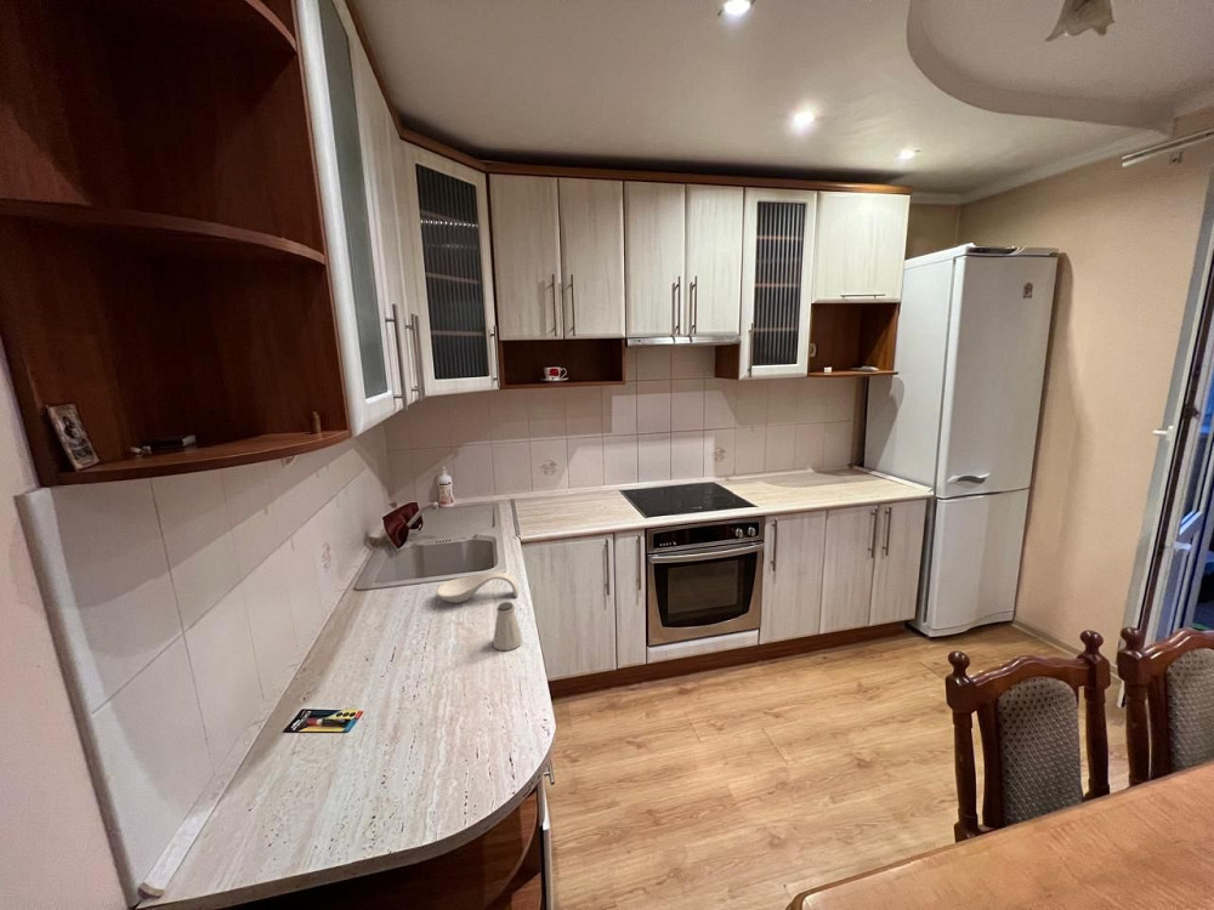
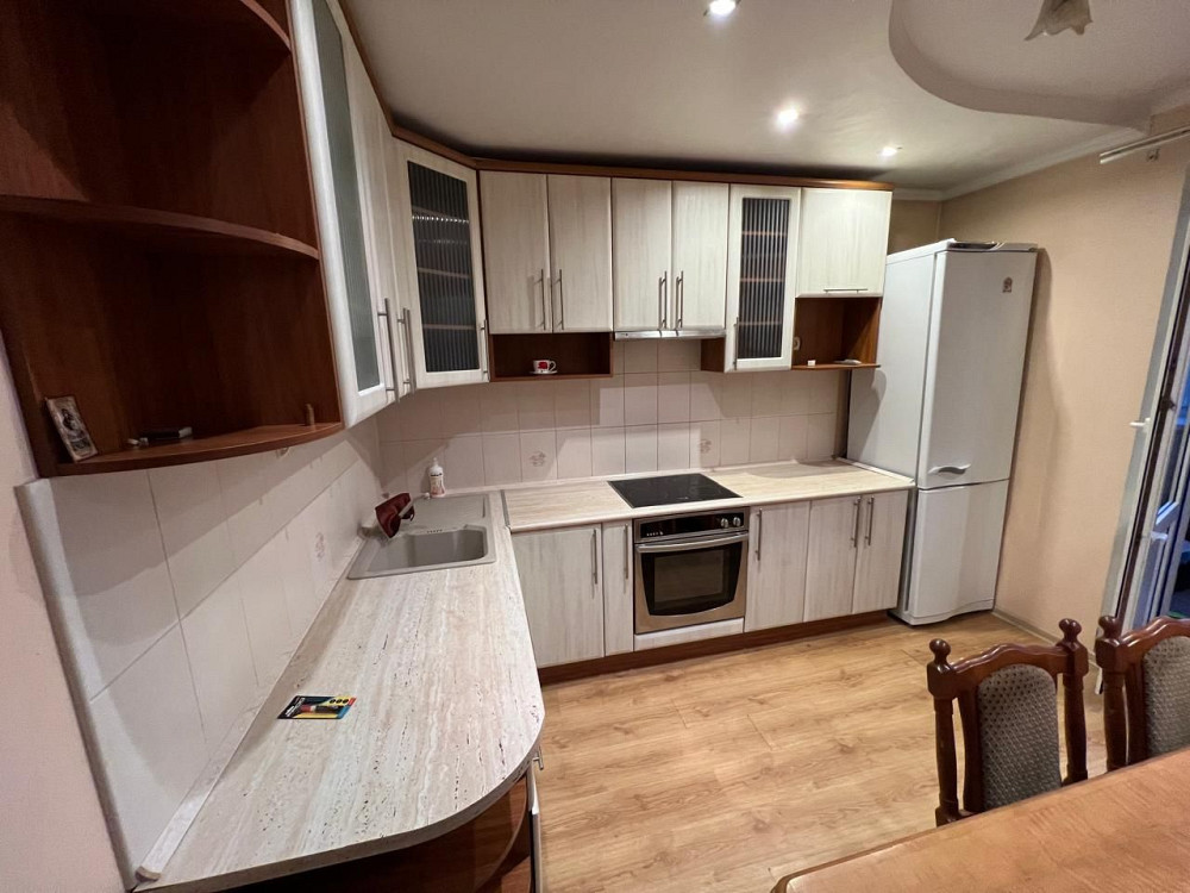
- spoon rest [436,570,520,604]
- saltshaker [492,601,523,652]
